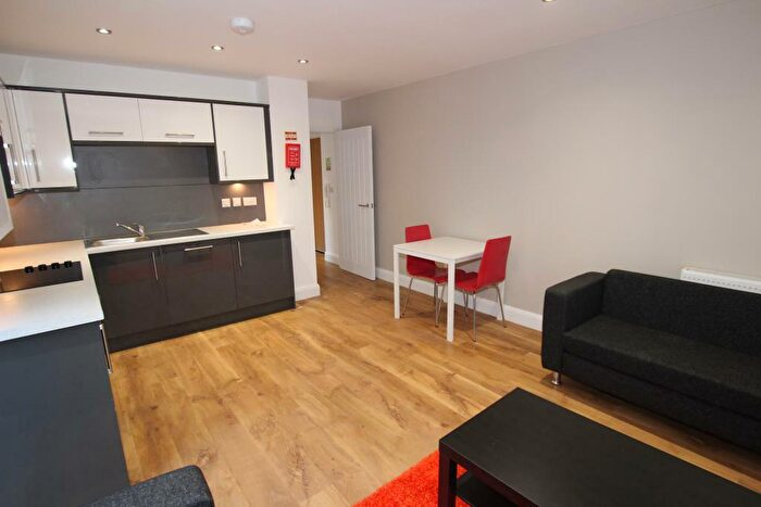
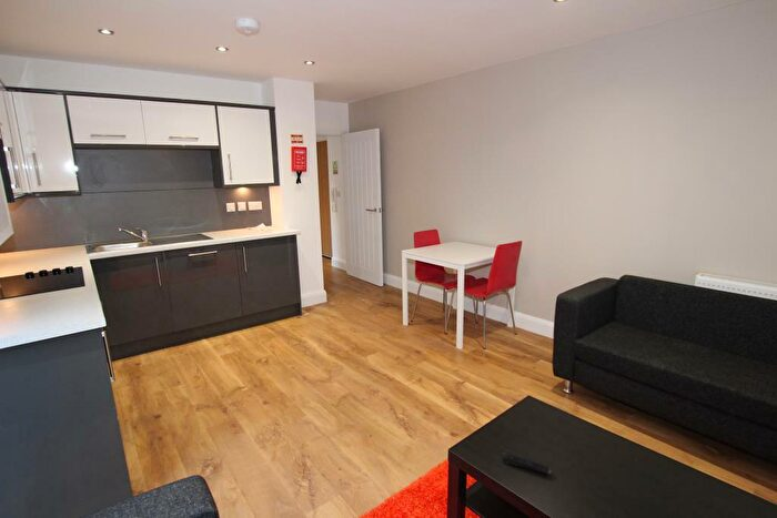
+ remote control [502,453,553,475]
